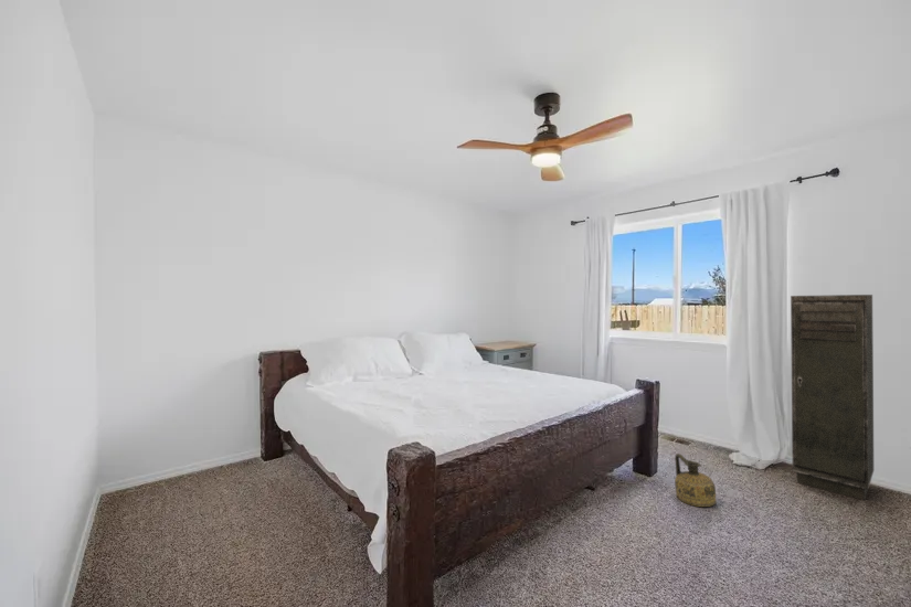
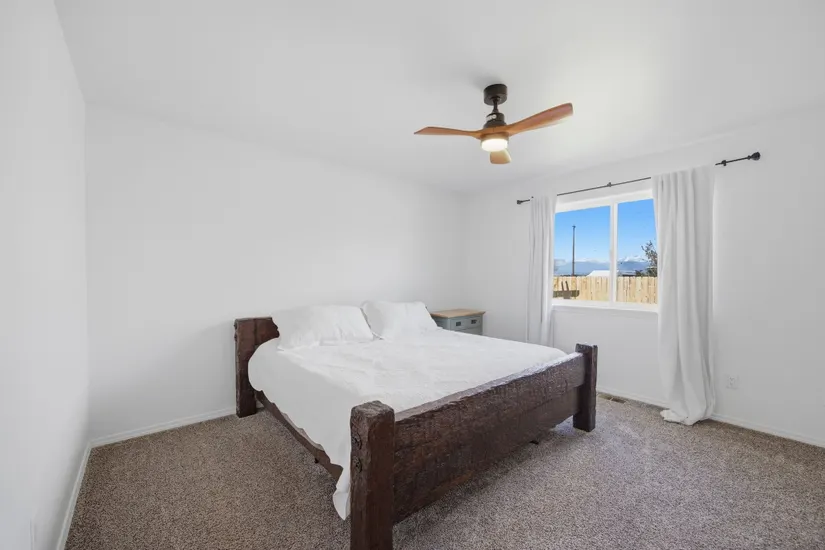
- ceramic jug [674,452,718,508]
- storage cabinet [790,294,875,501]
